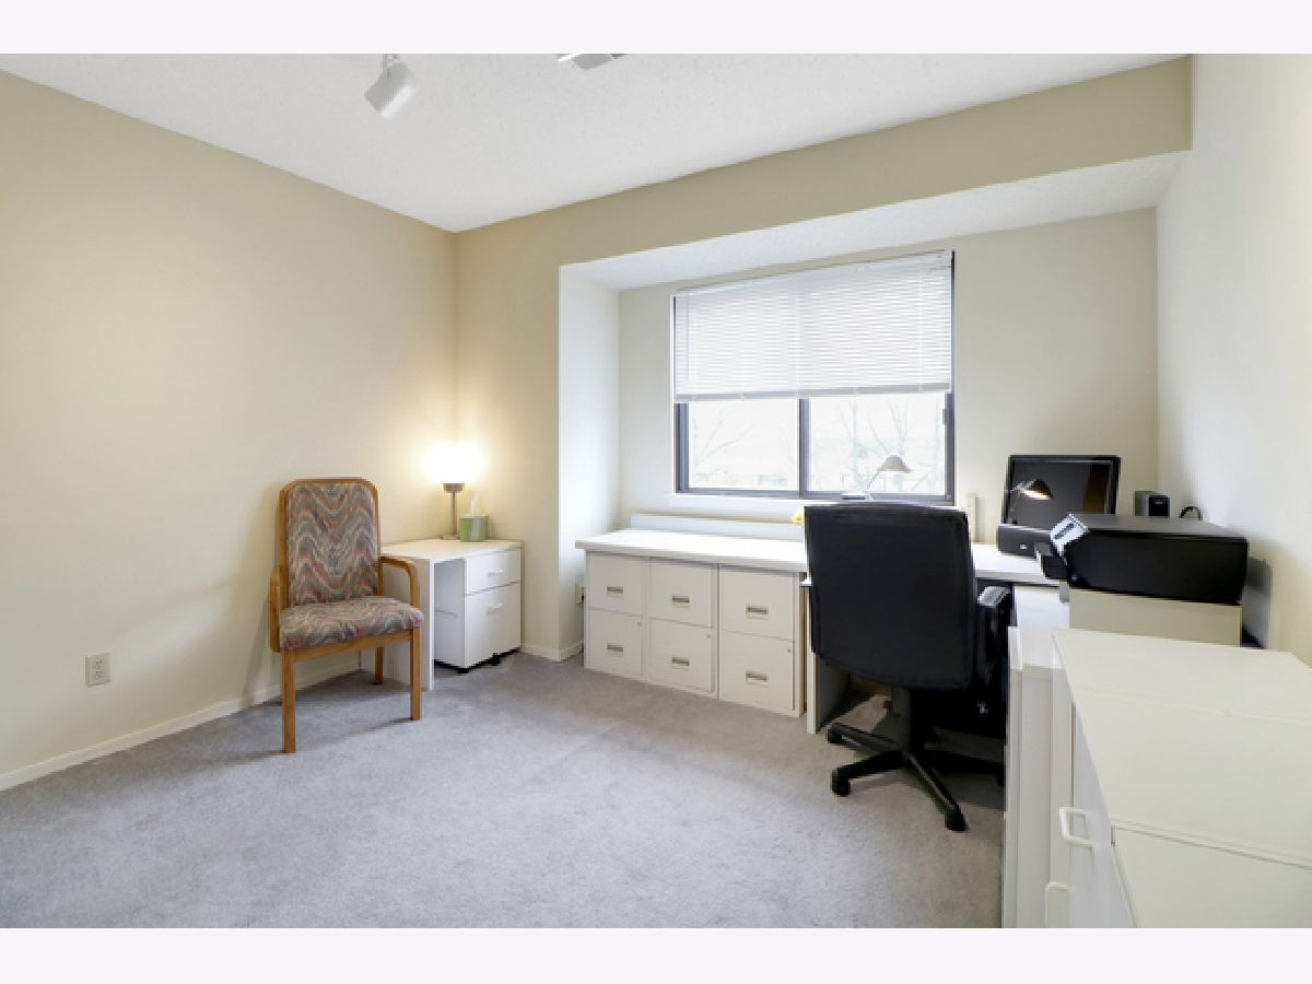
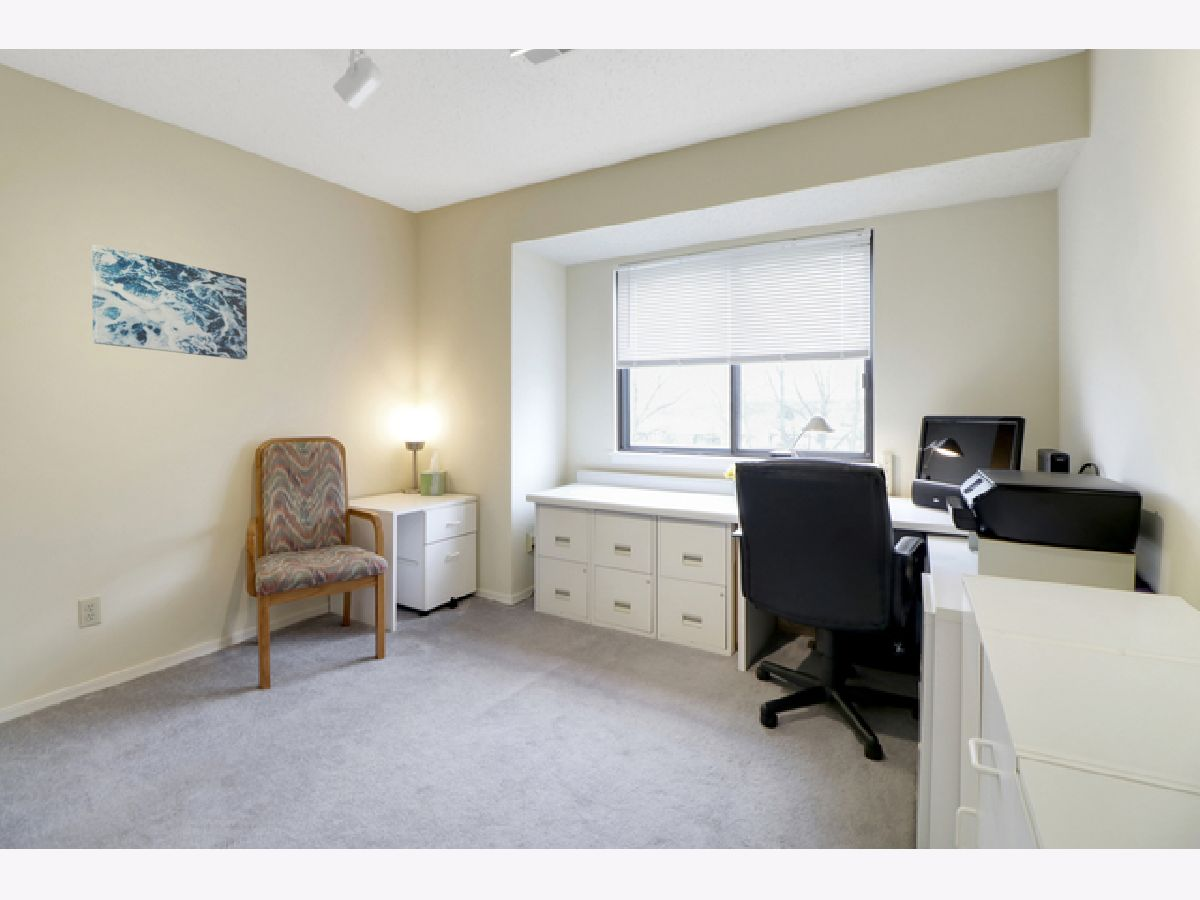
+ wall art [90,244,248,361]
